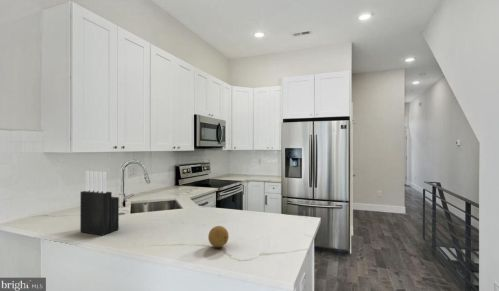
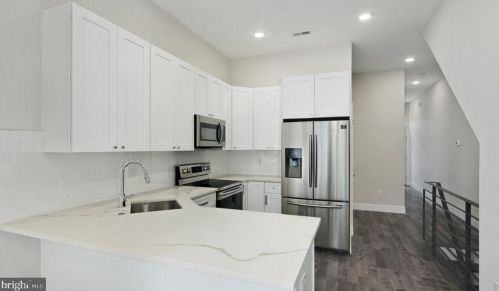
- knife block [79,170,120,237]
- fruit [207,225,230,248]
